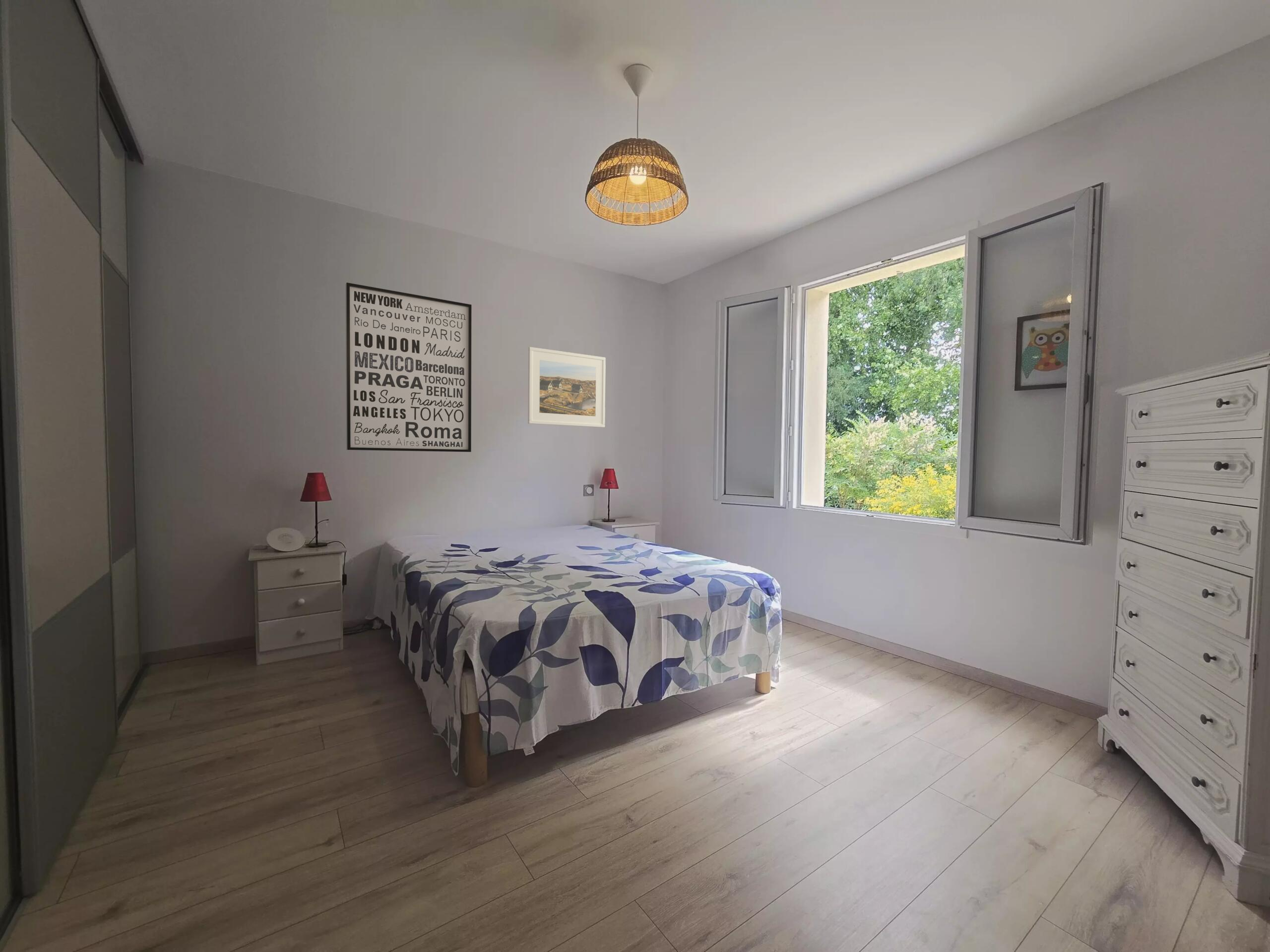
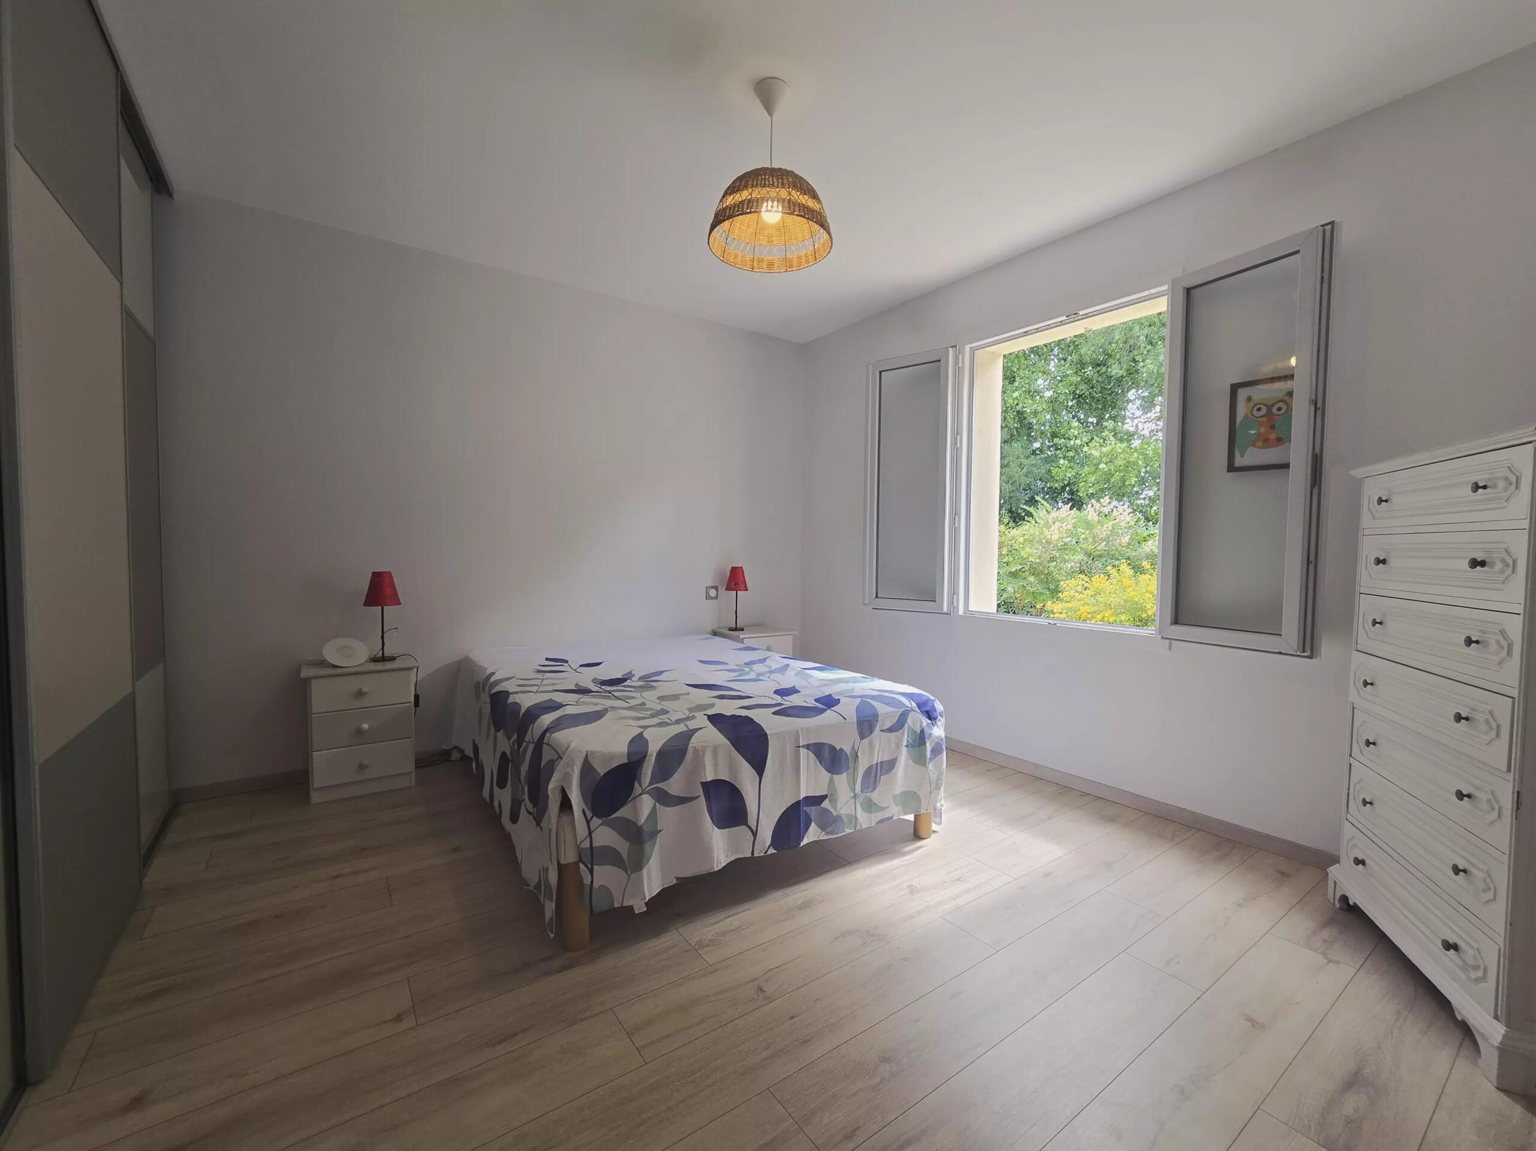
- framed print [527,347,606,428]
- wall art [345,282,472,453]
